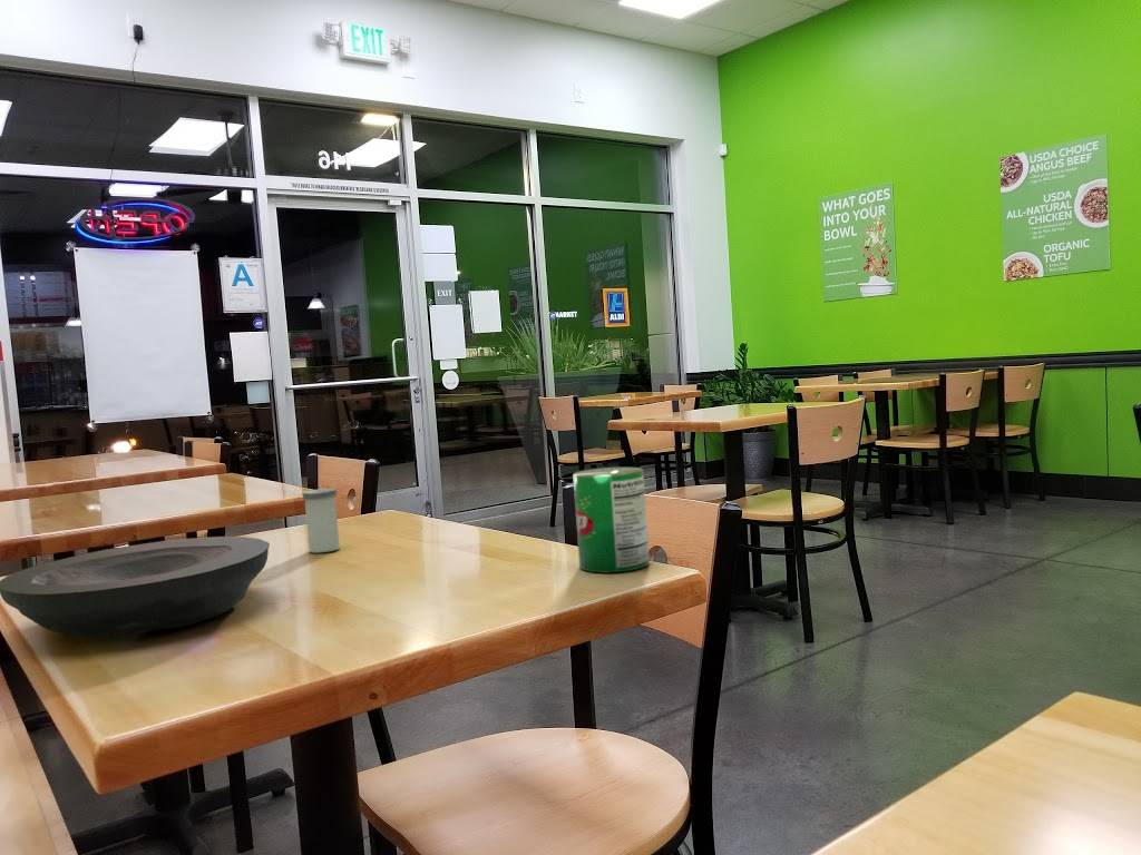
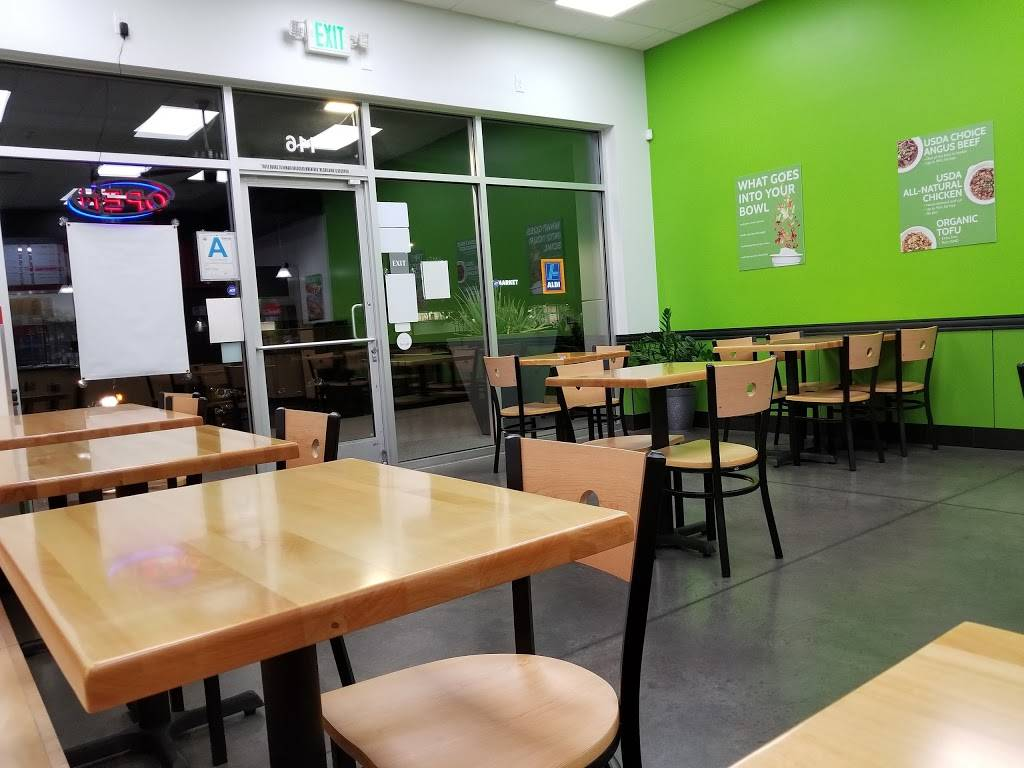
- plate [0,535,271,639]
- salt shaker [302,488,341,553]
- can [572,466,651,573]
